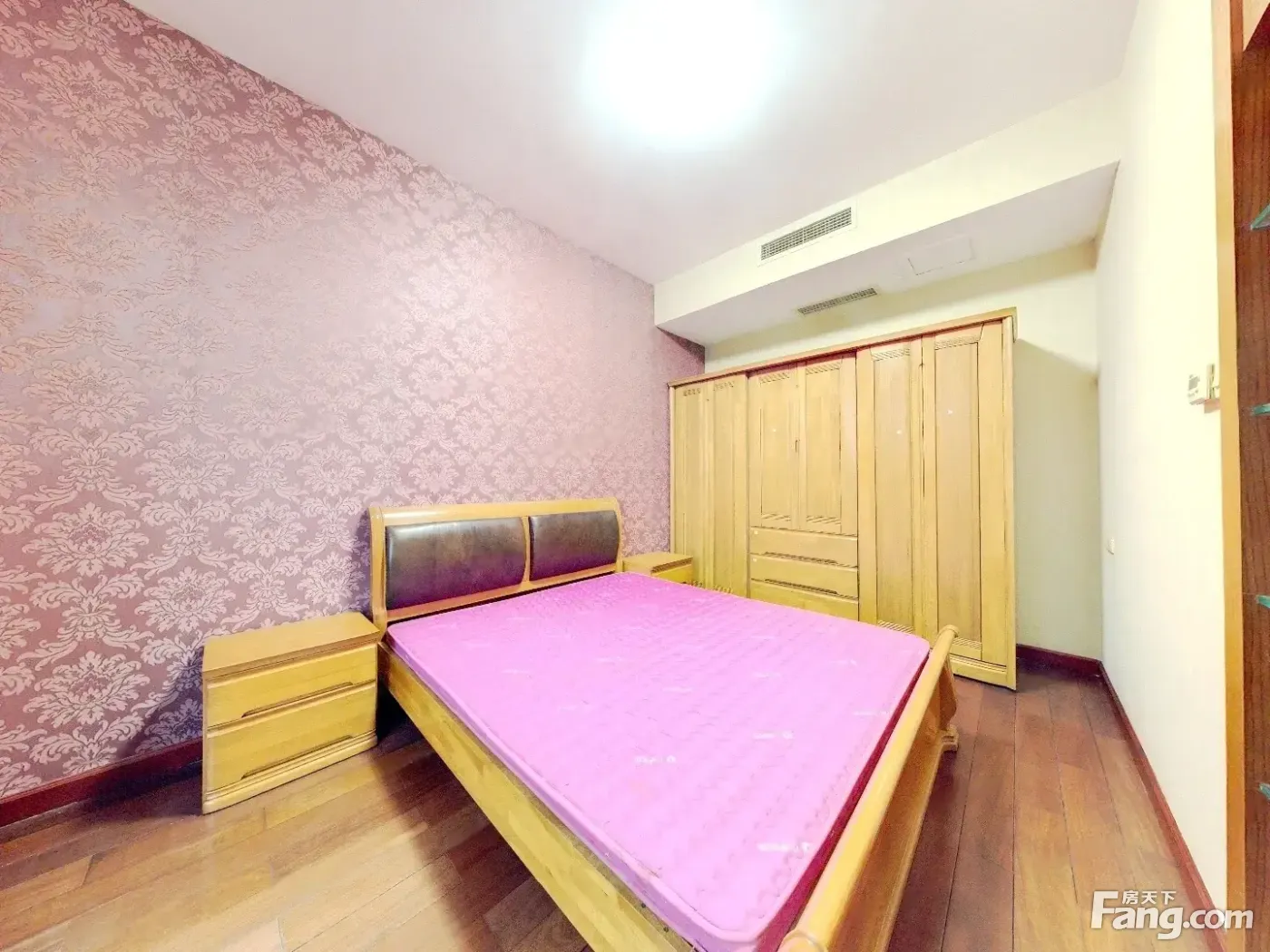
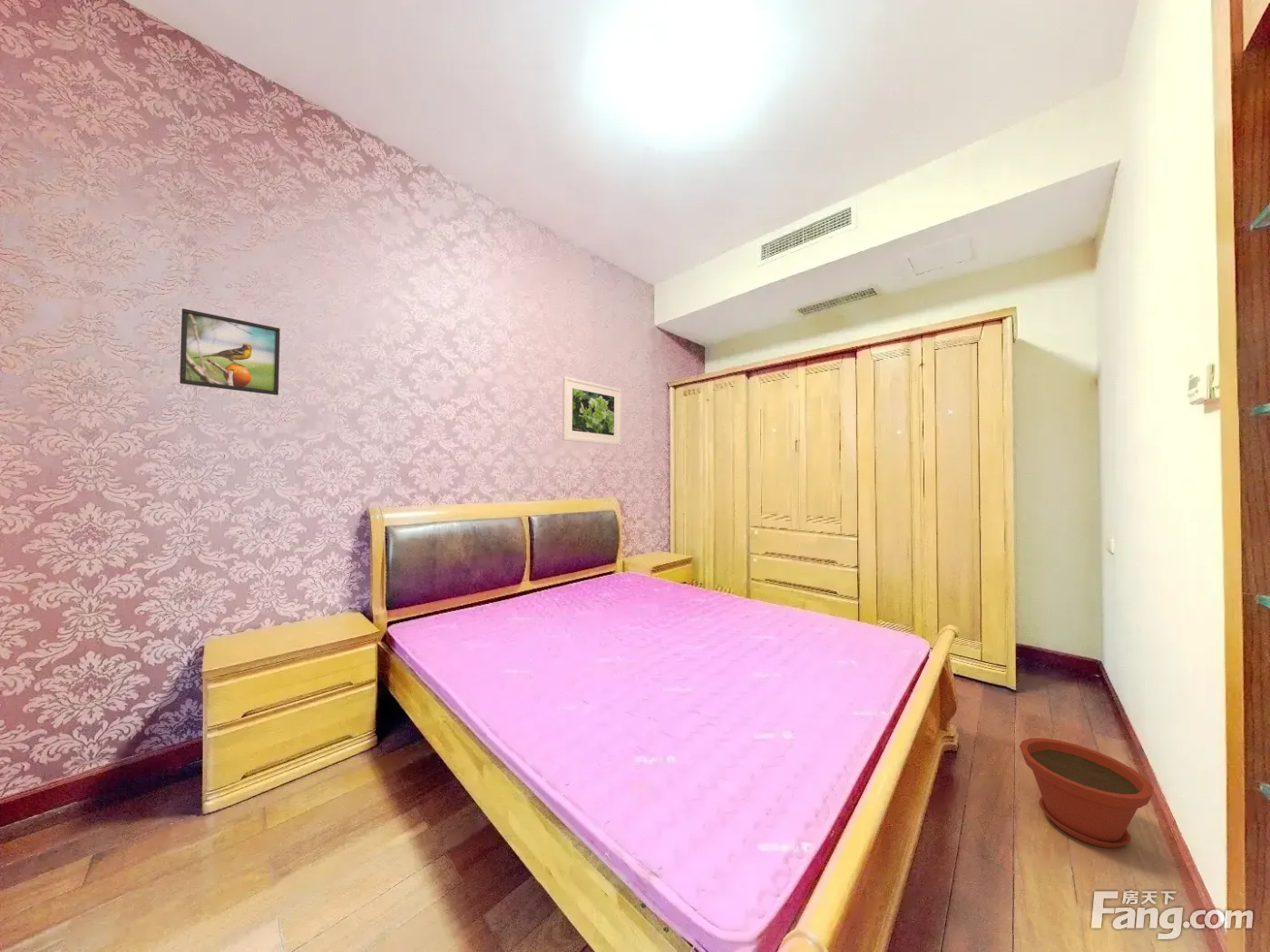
+ plant pot [1019,737,1154,849]
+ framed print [179,307,281,396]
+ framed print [562,375,622,446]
